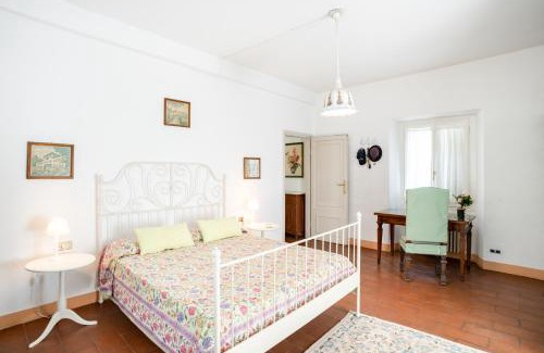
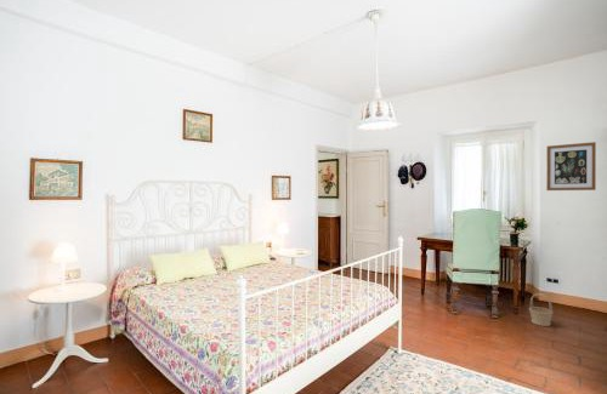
+ basket [528,292,554,327]
+ wall art [545,141,597,192]
